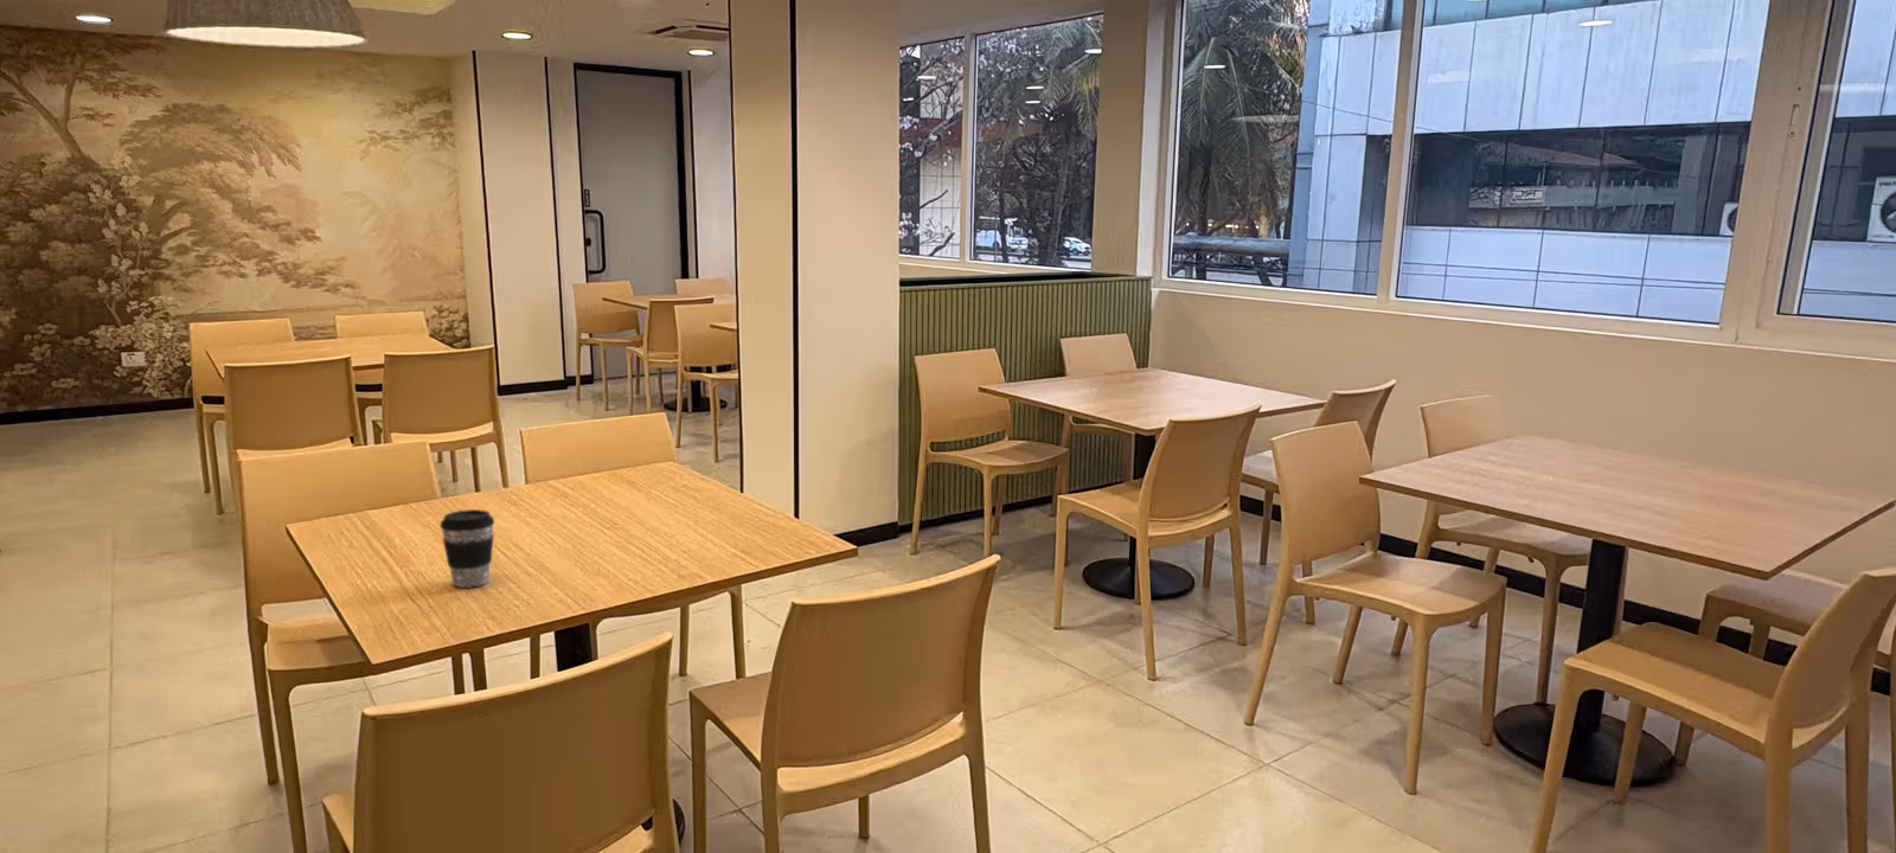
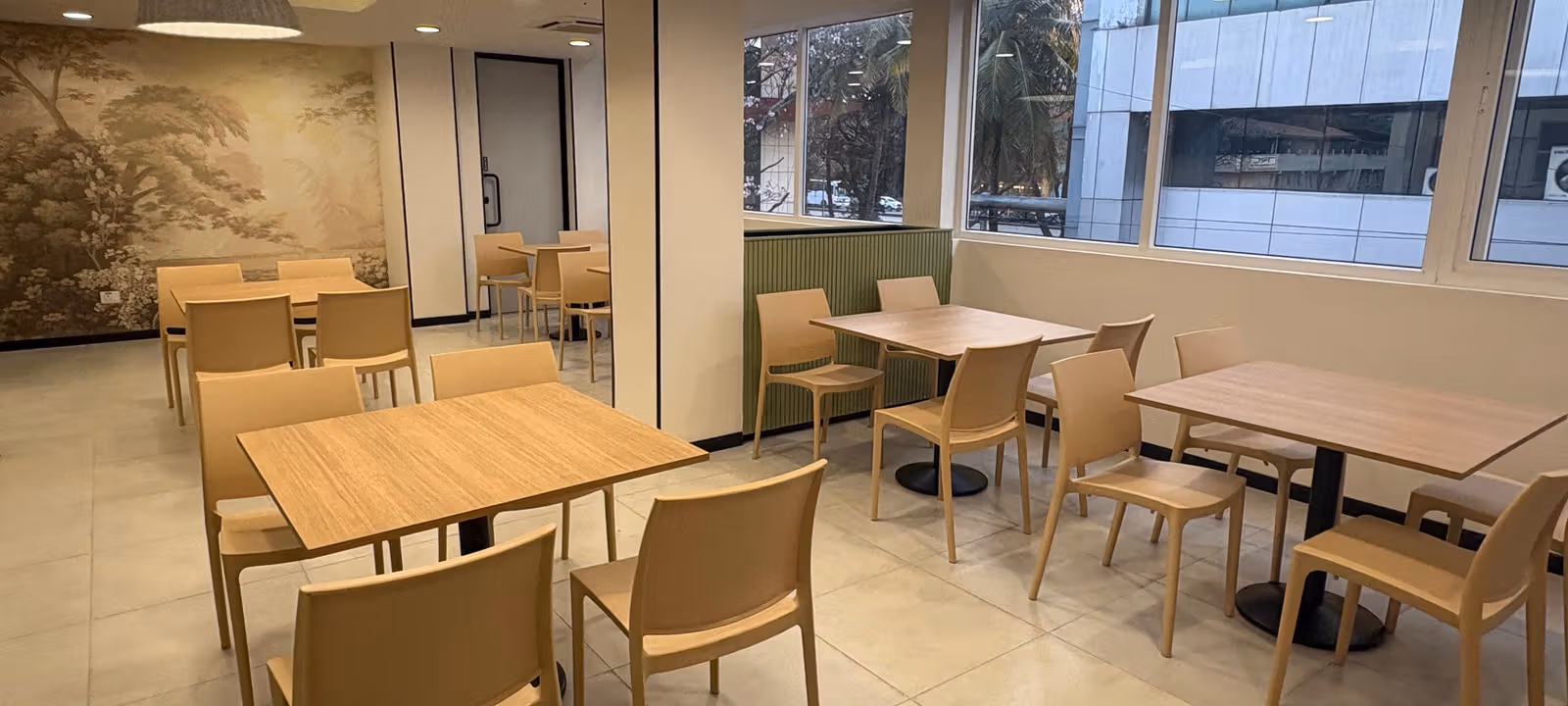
- coffee cup [439,509,496,588]
